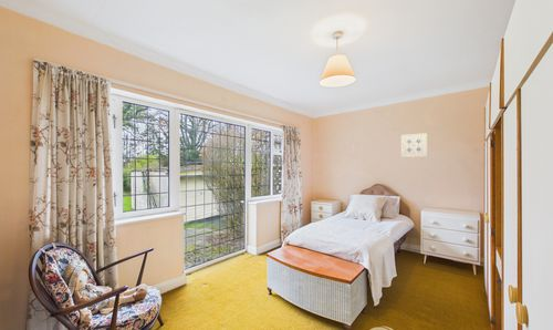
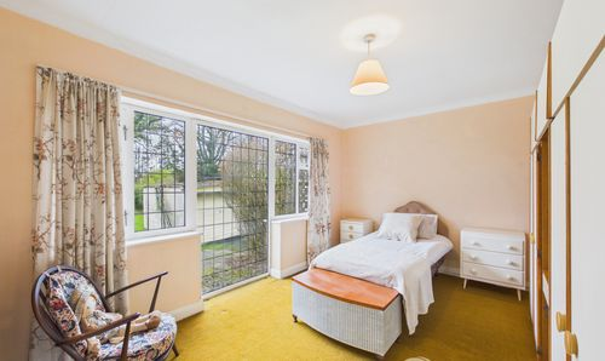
- wall art [400,132,429,158]
